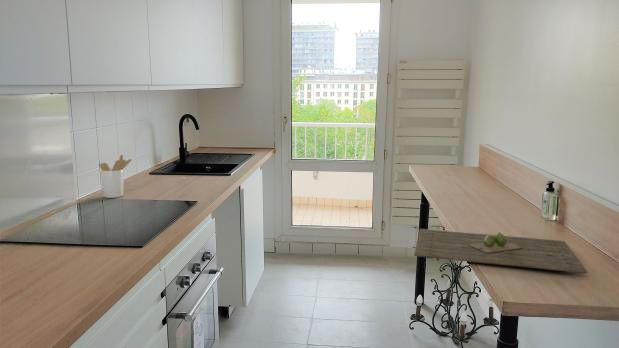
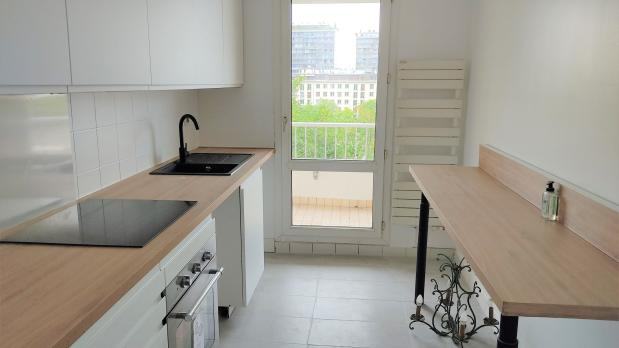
- utensil holder [98,154,133,199]
- cutting board [413,228,588,274]
